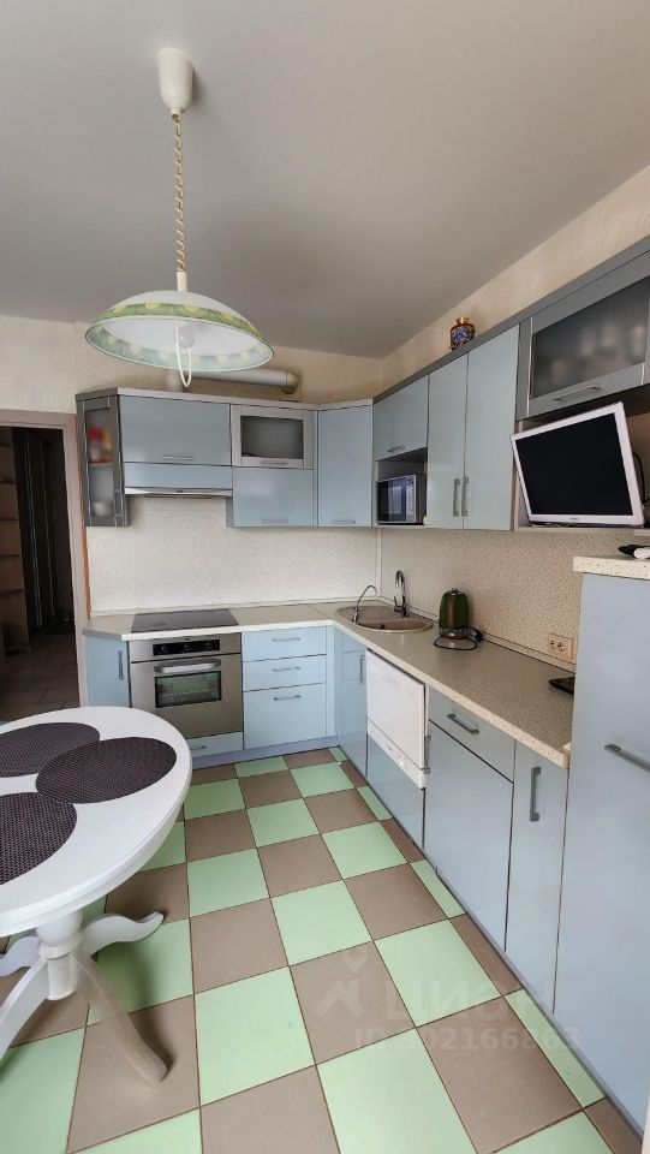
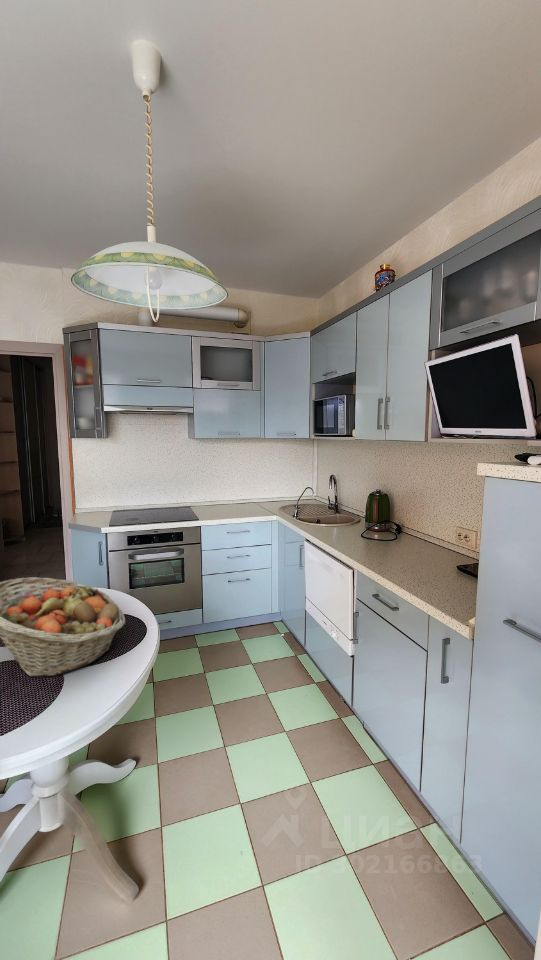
+ fruit basket [0,576,127,678]
